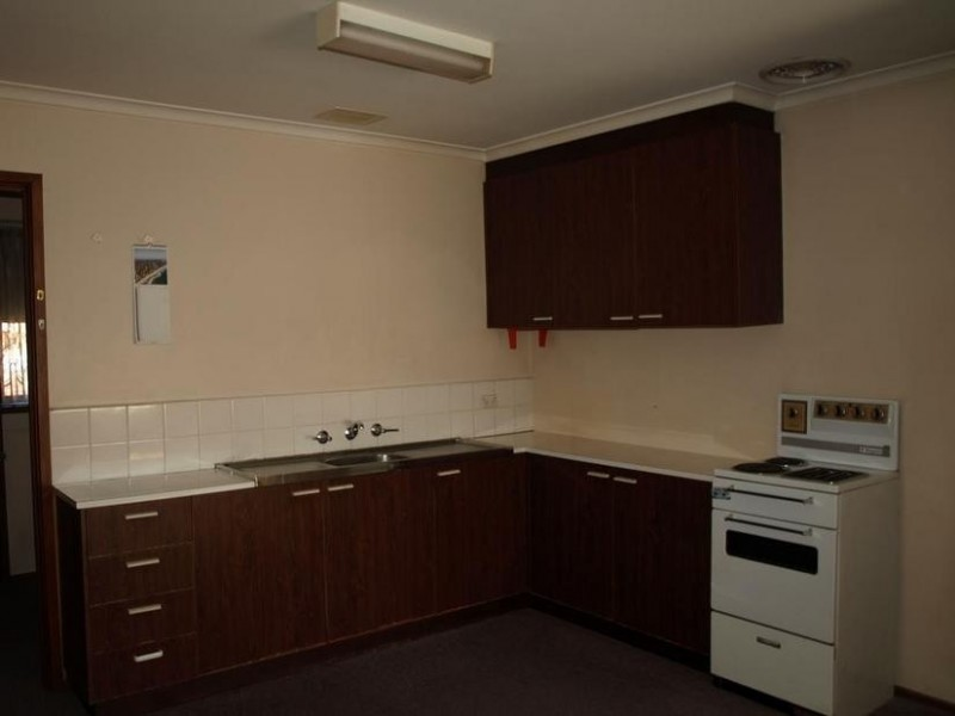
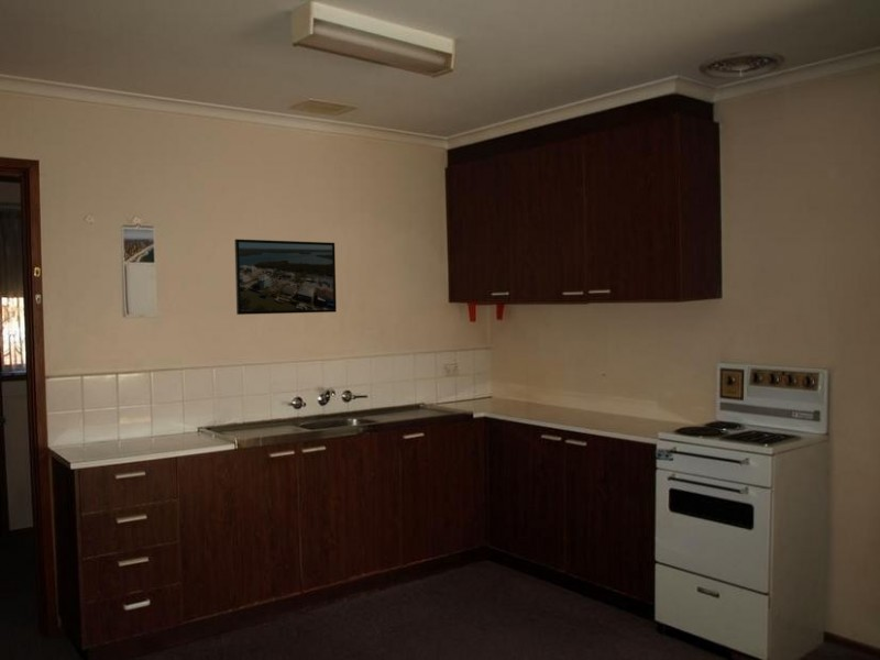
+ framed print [233,238,338,316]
